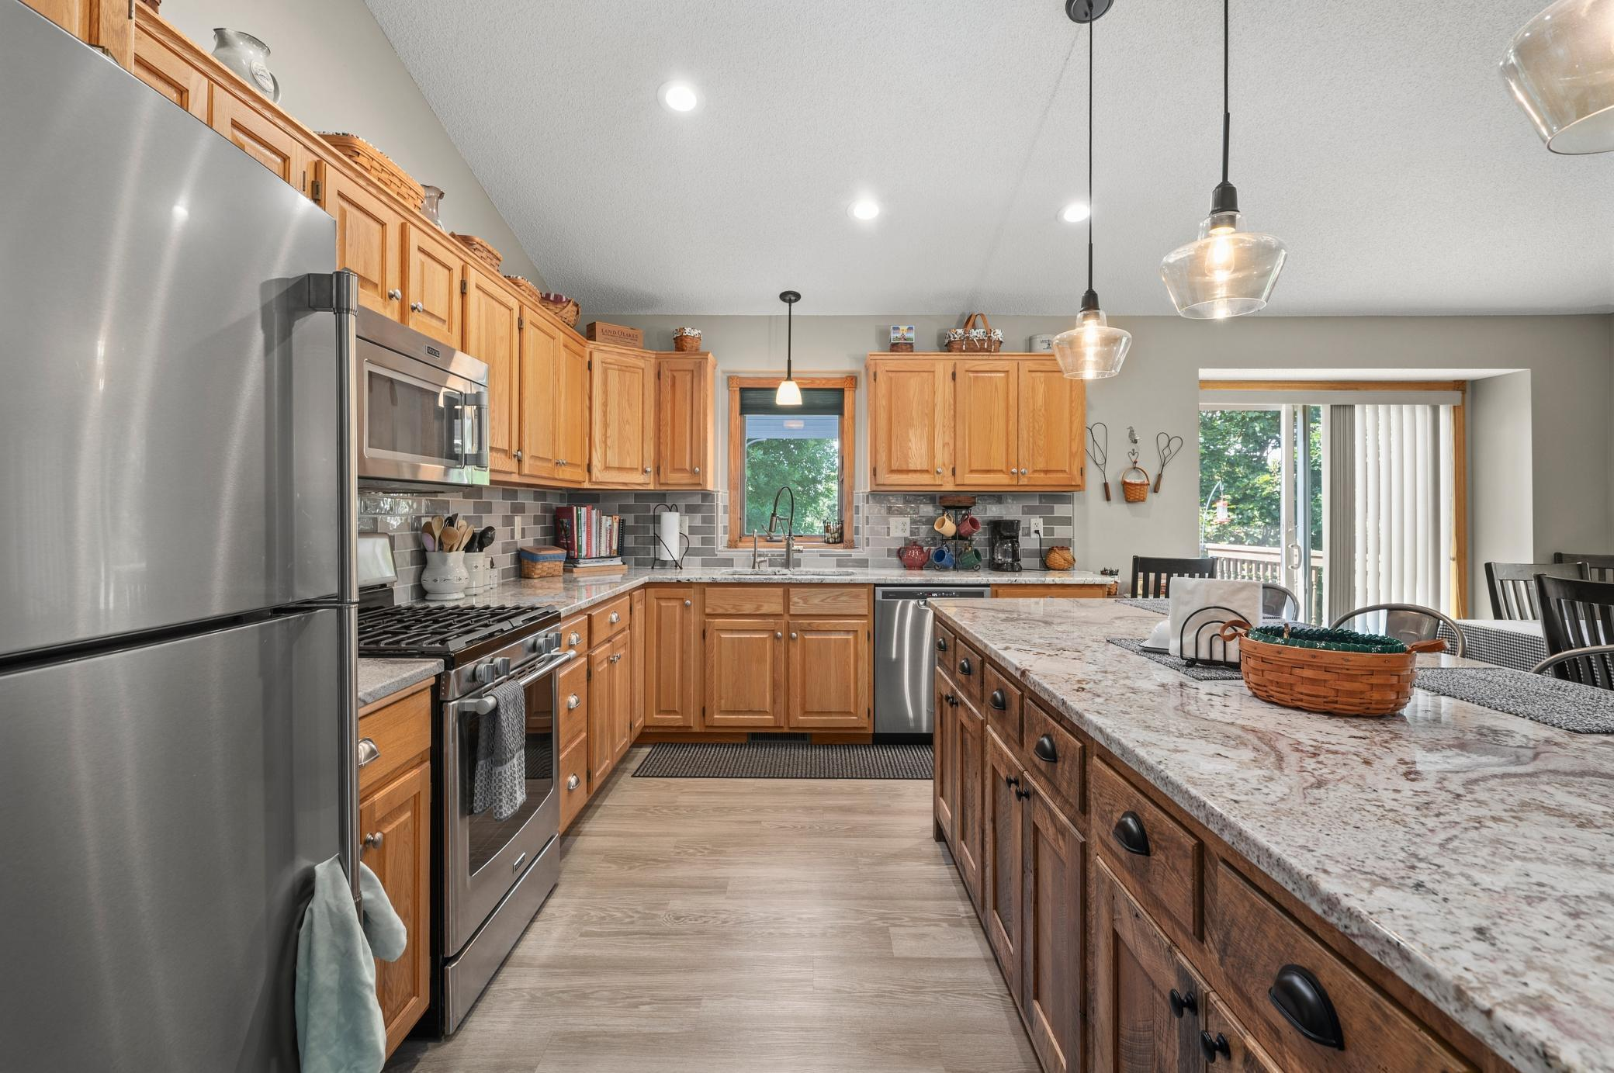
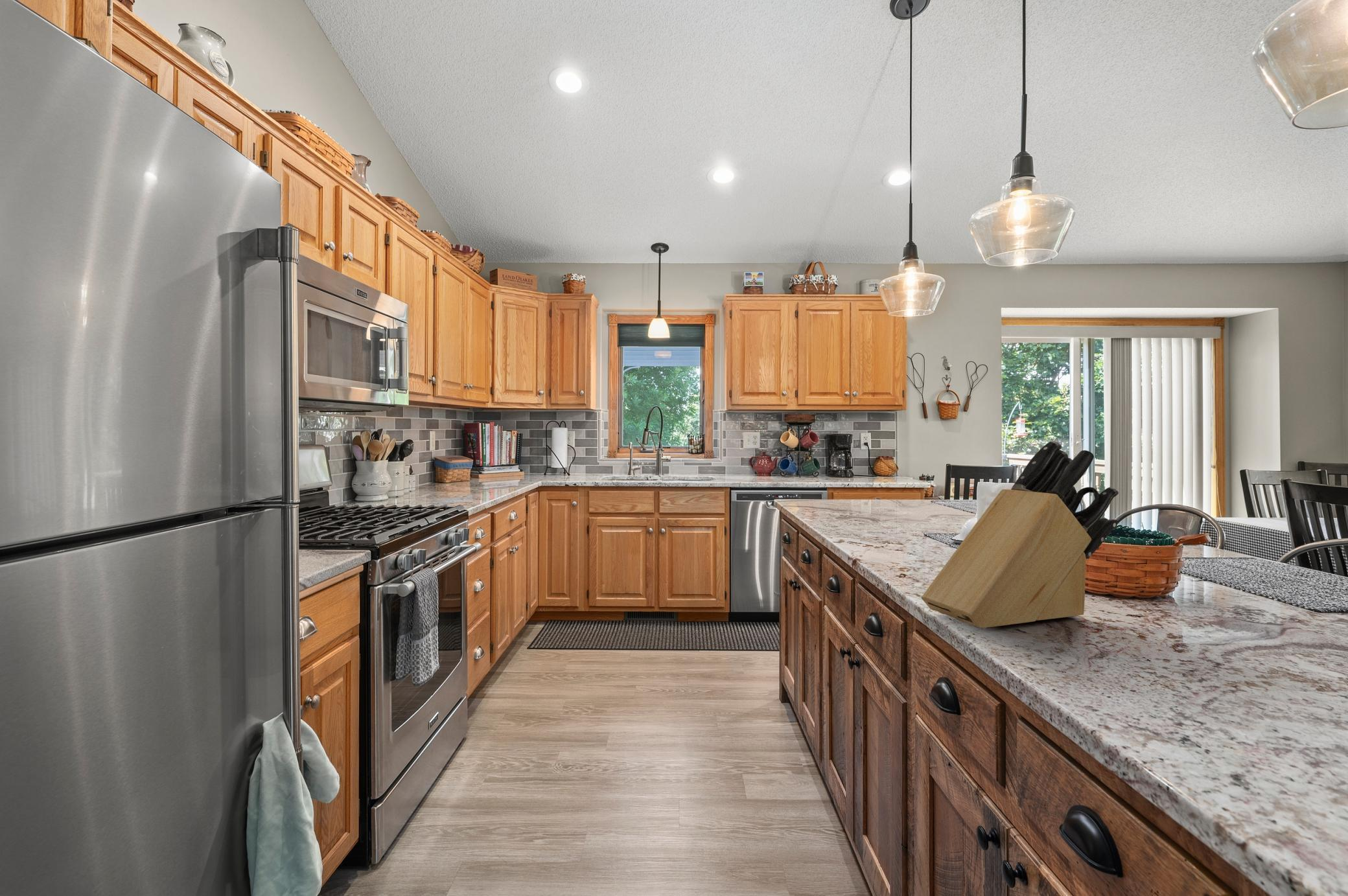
+ knife block [921,440,1119,629]
